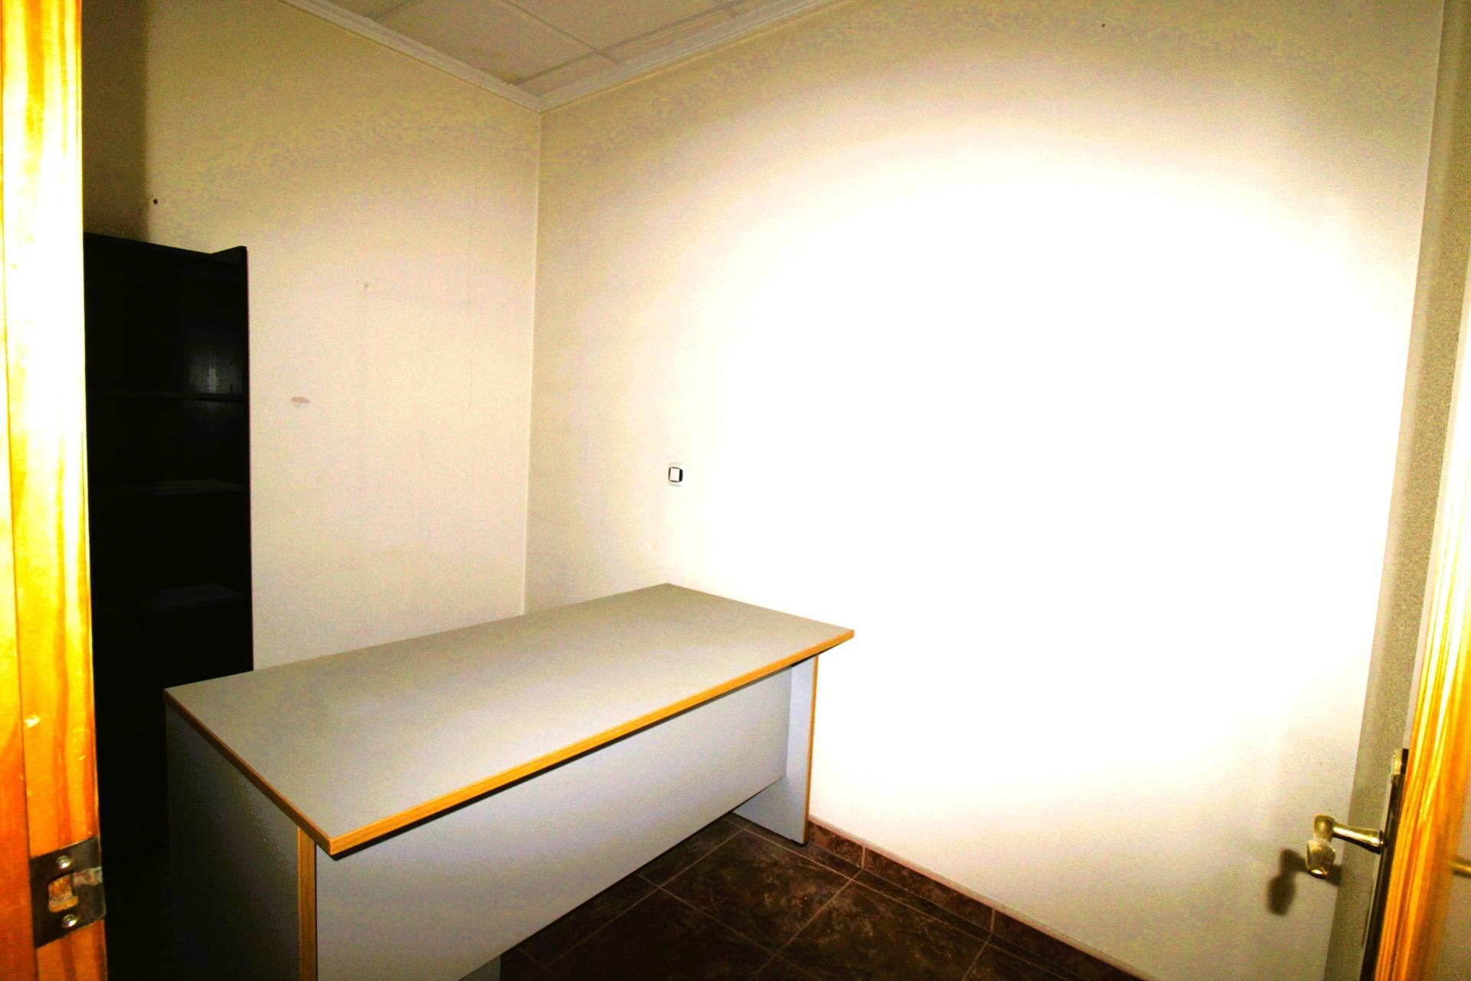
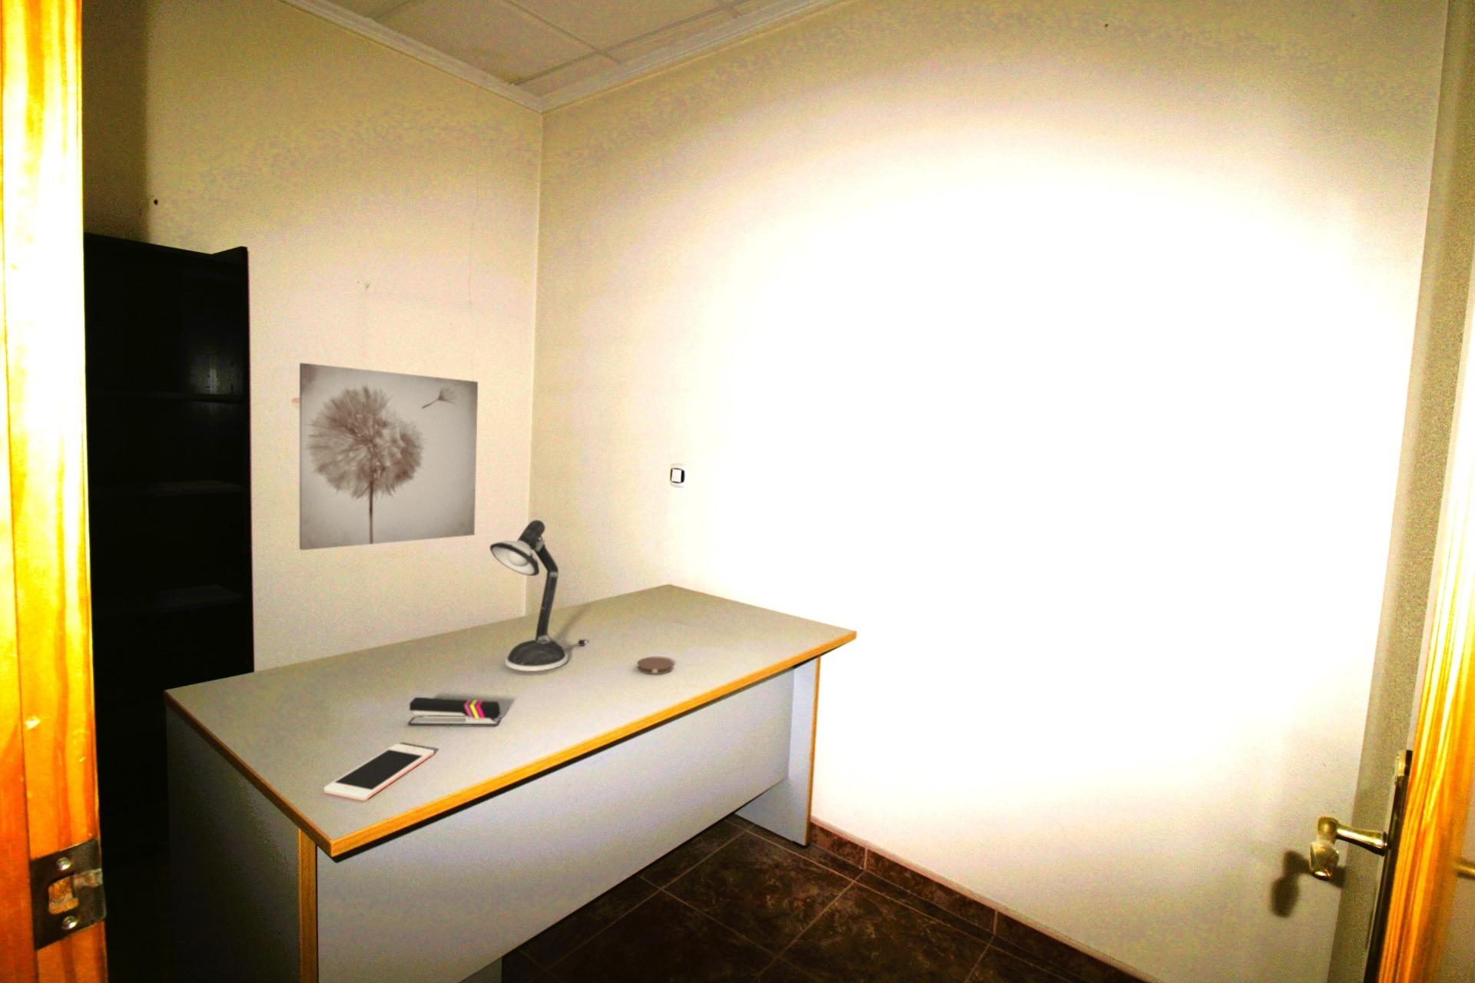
+ coaster [637,656,674,675]
+ stapler [407,697,502,727]
+ desk lamp [488,519,588,671]
+ wall art [299,362,478,551]
+ cell phone [324,743,435,801]
